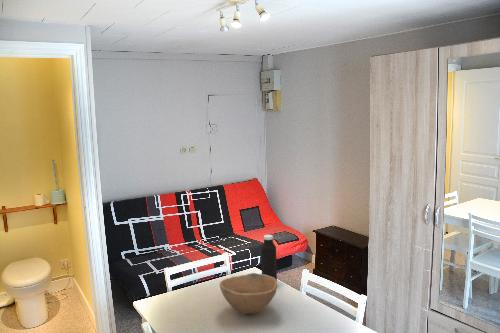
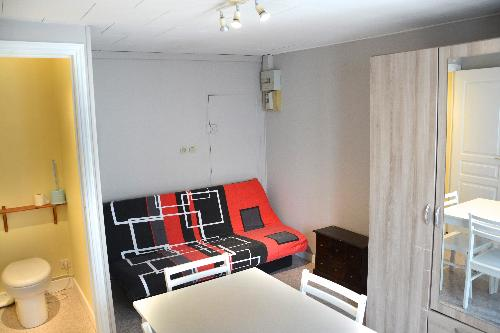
- water bottle [260,234,278,282]
- bowl [219,272,278,315]
